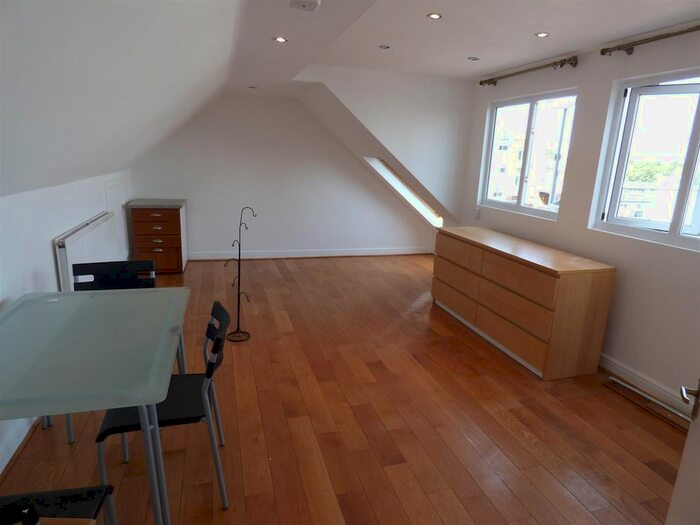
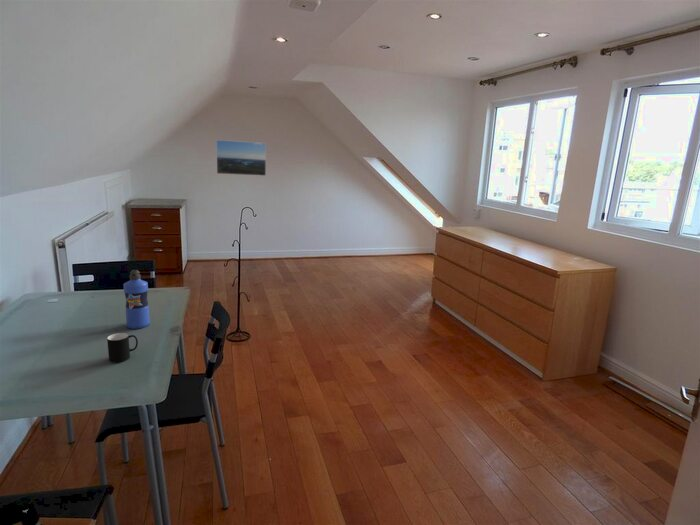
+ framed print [215,139,267,177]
+ water bottle [122,269,151,330]
+ cup [106,332,139,363]
